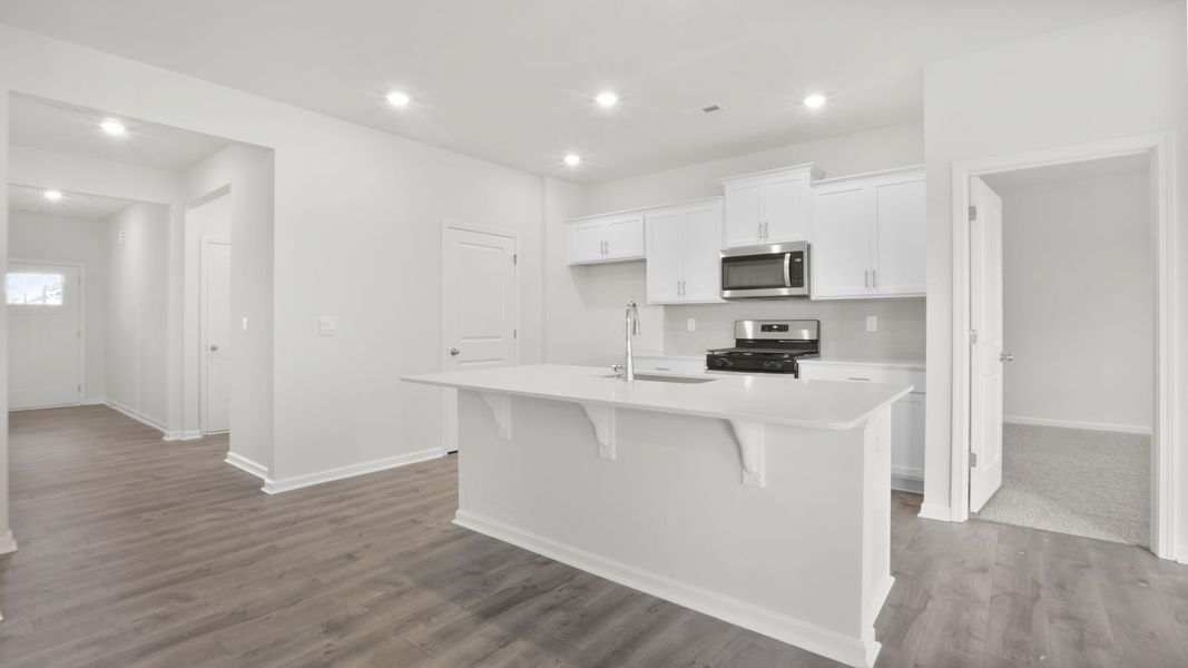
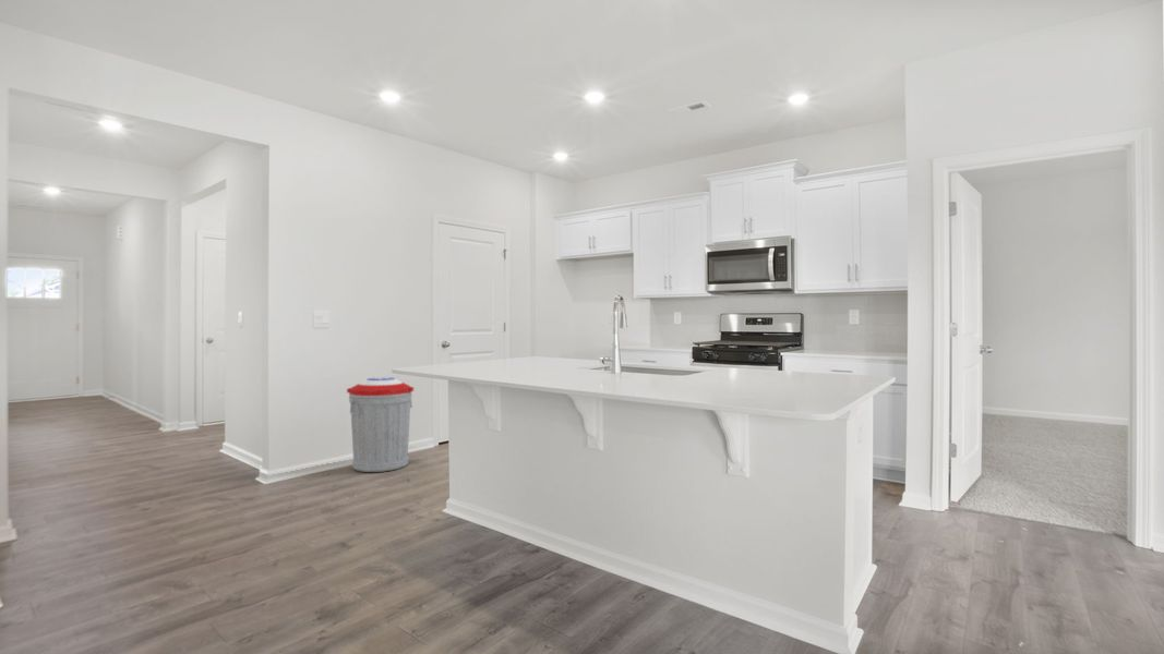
+ trash can [346,376,415,473]
